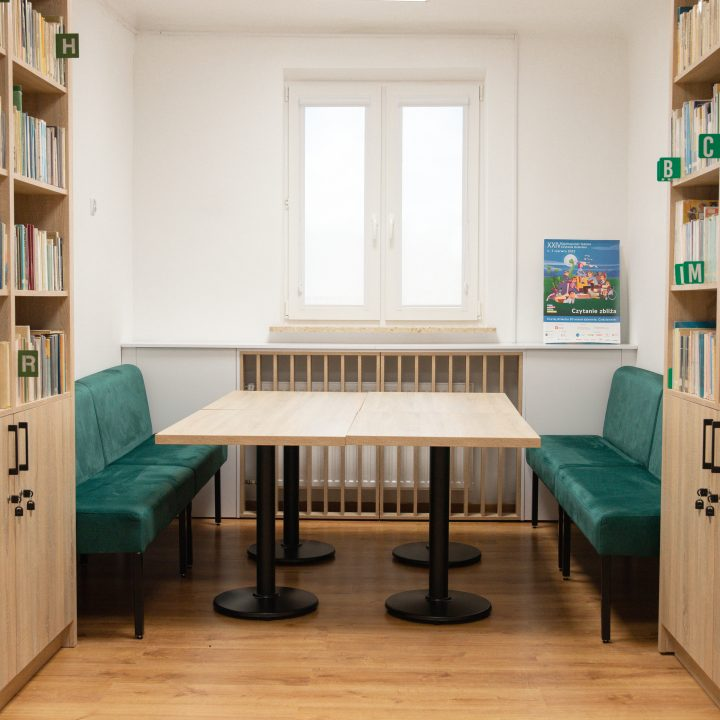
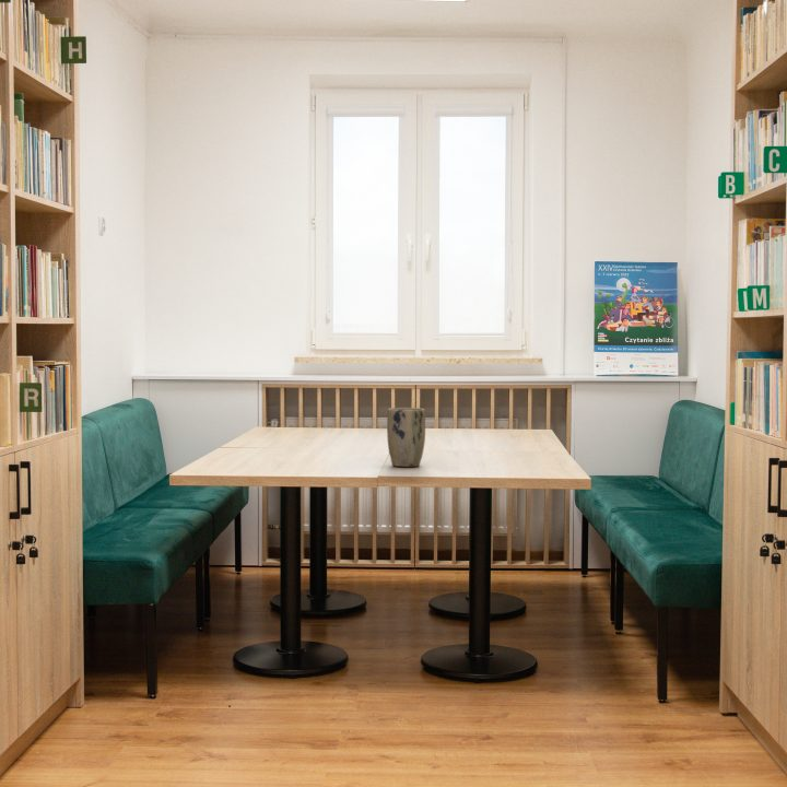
+ plant pot [386,407,426,468]
